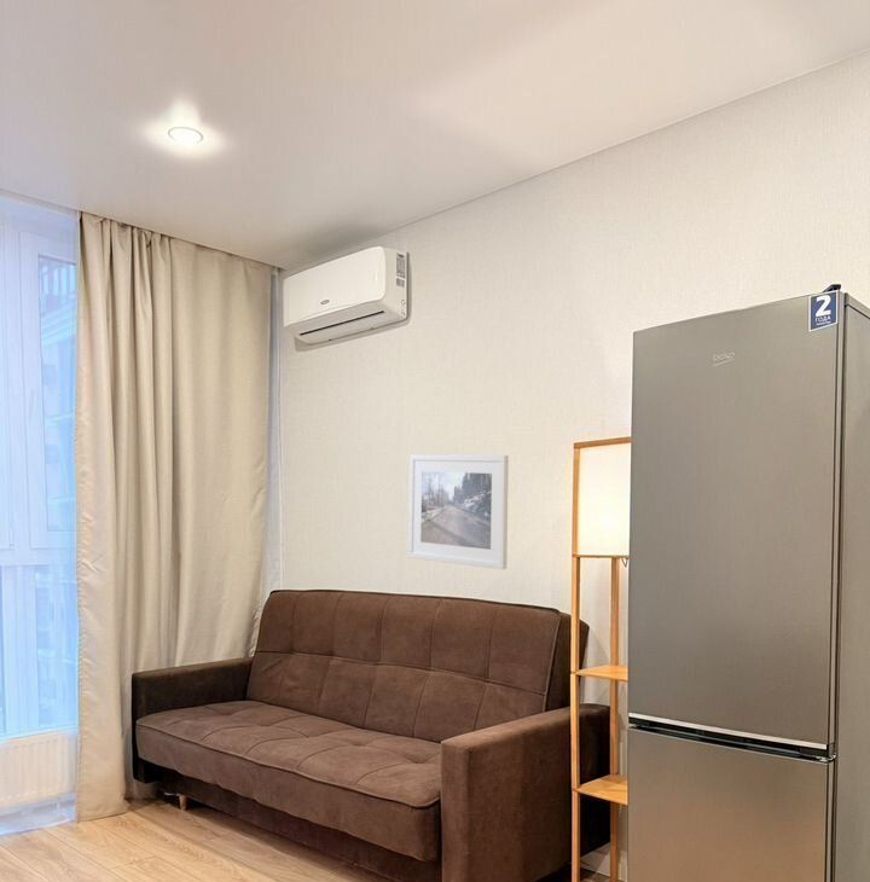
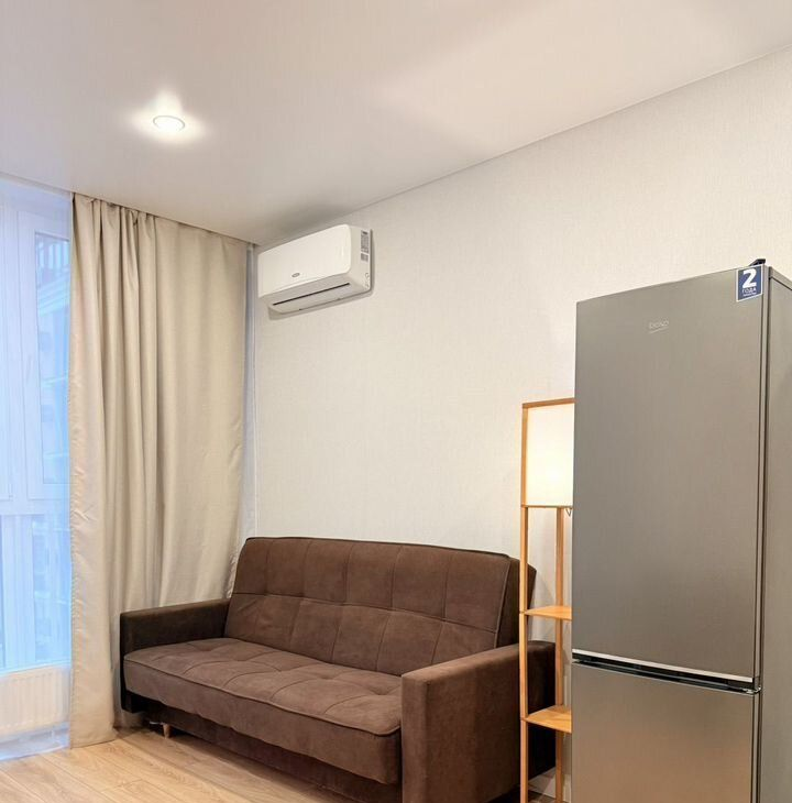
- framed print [407,453,510,570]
